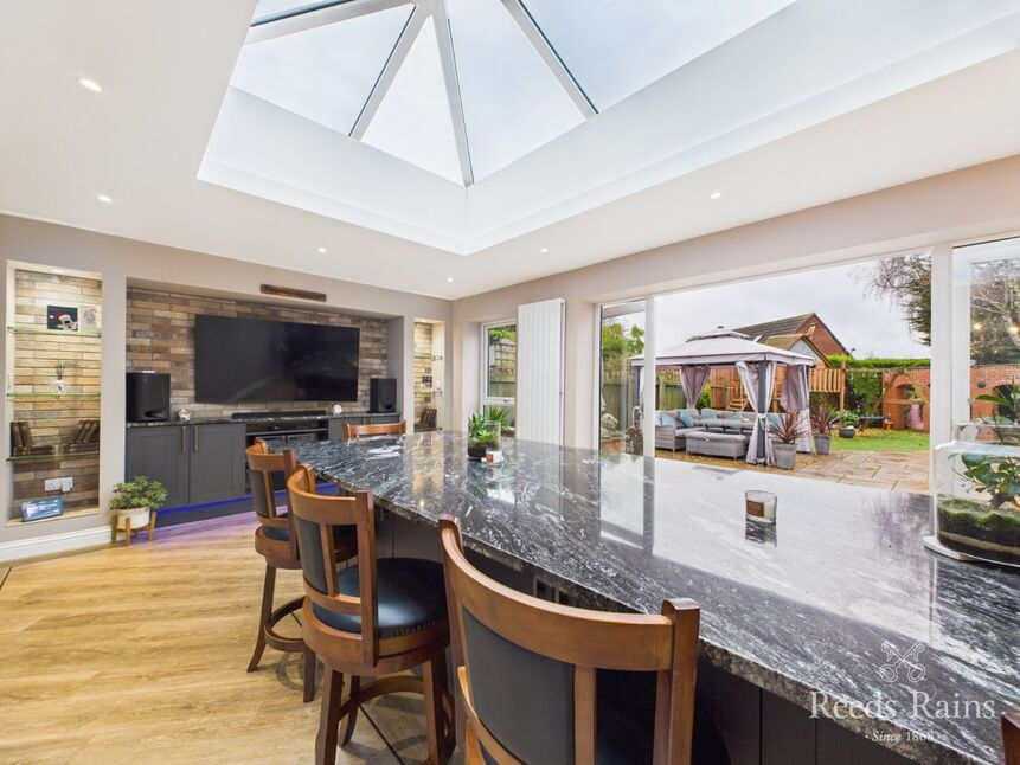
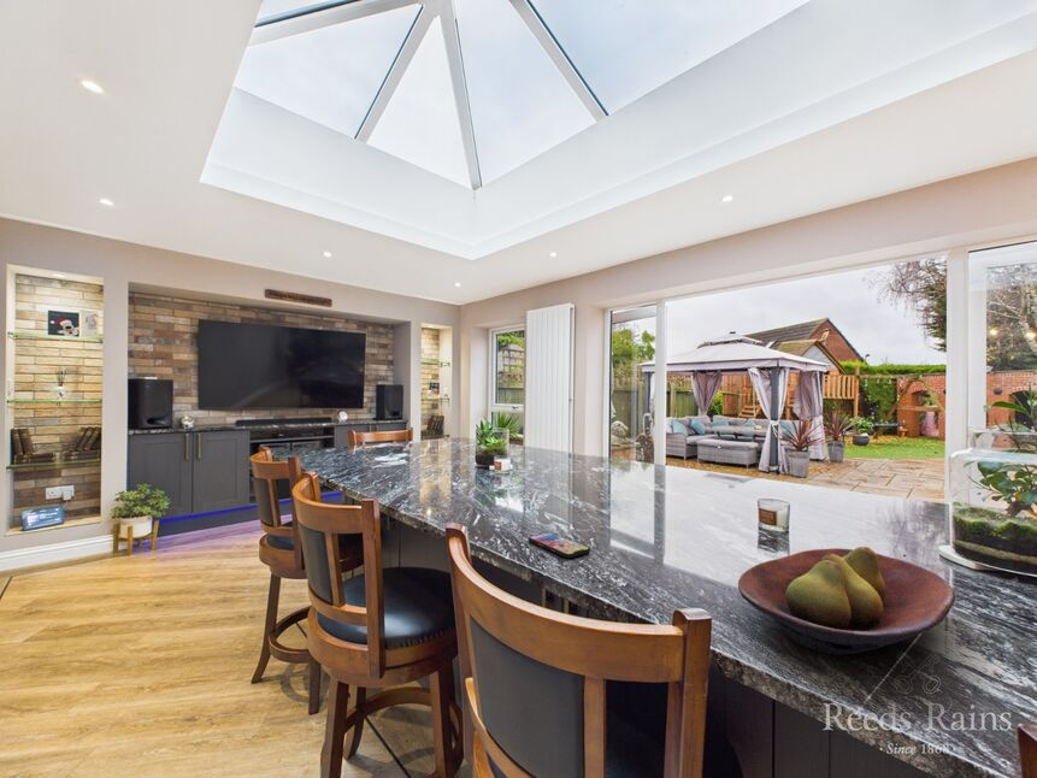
+ fruit bowl [737,546,956,656]
+ smartphone [528,531,591,559]
